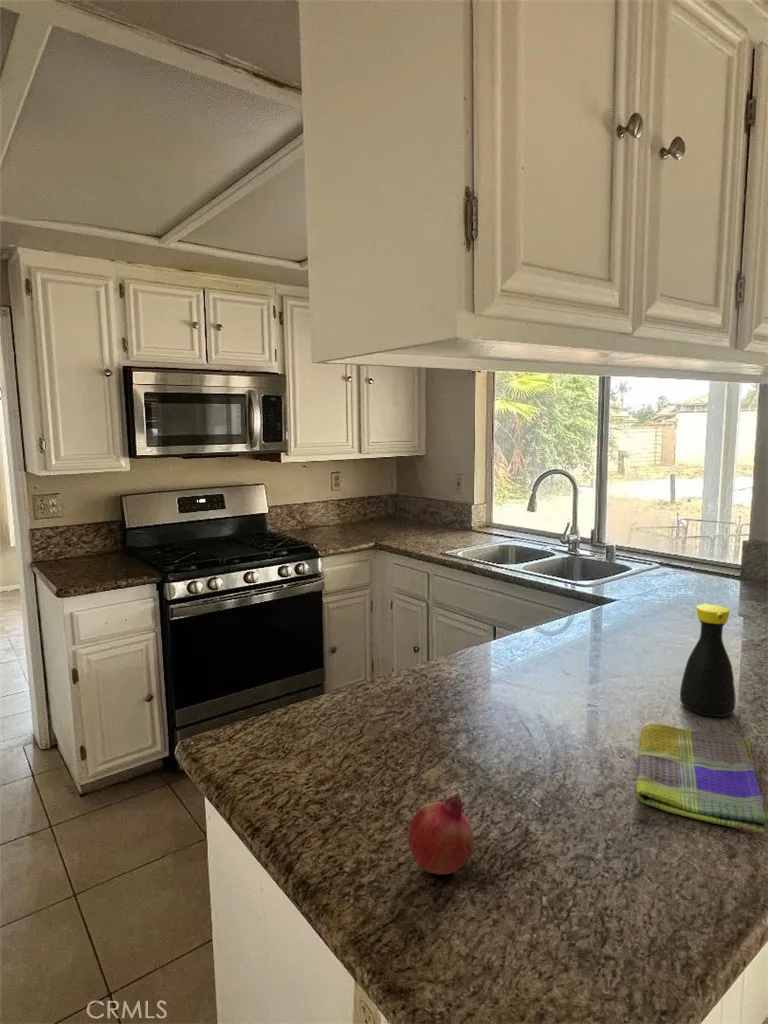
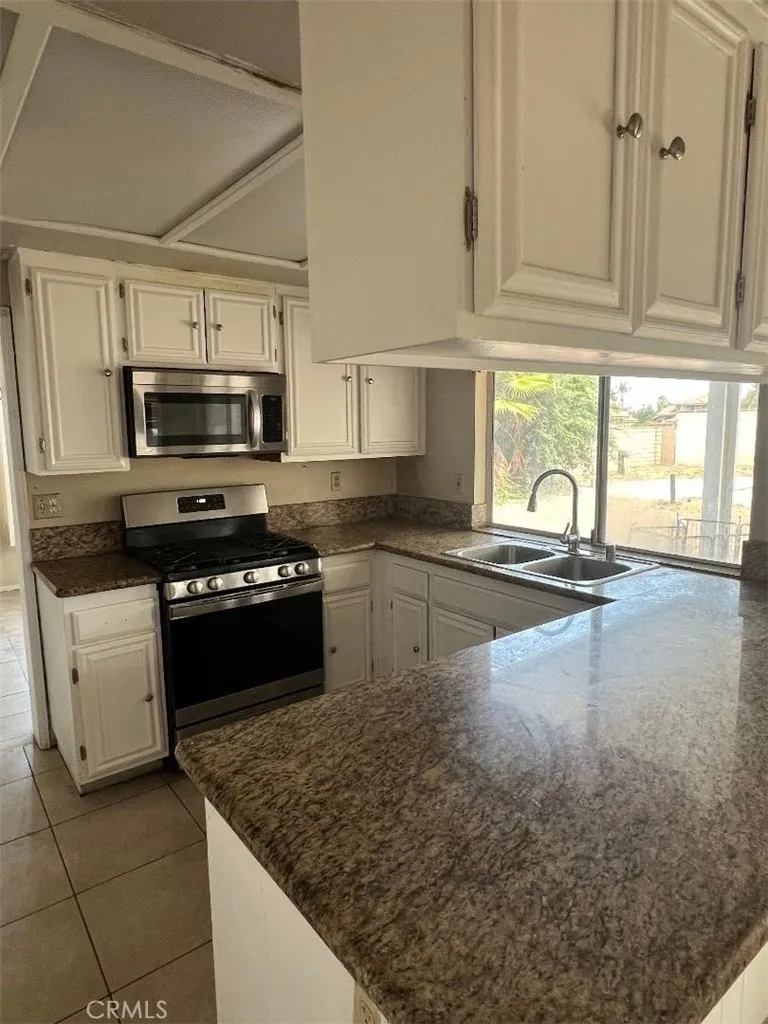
- dish towel [635,723,768,836]
- fruit [407,794,474,875]
- bottle [679,602,736,718]
